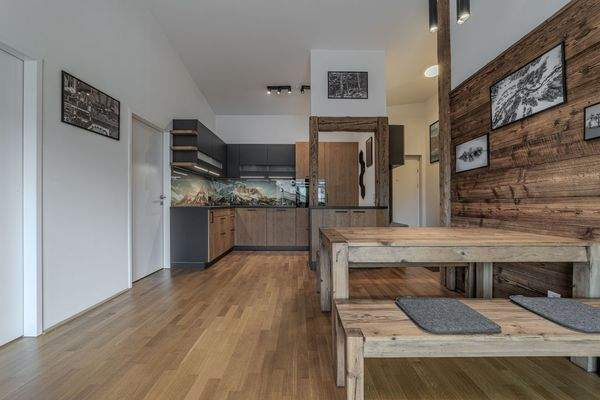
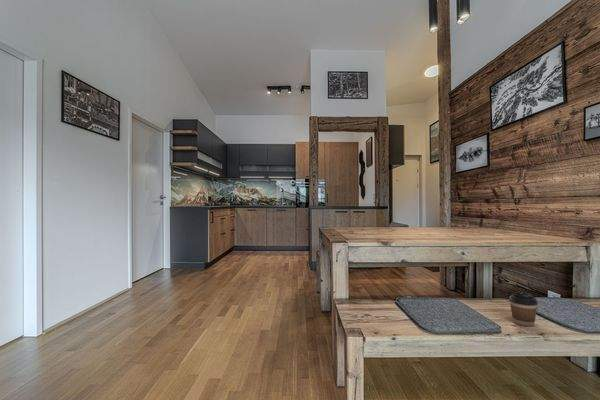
+ coffee cup [508,291,539,327]
